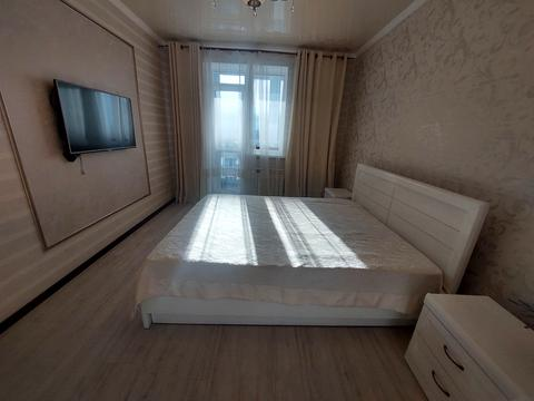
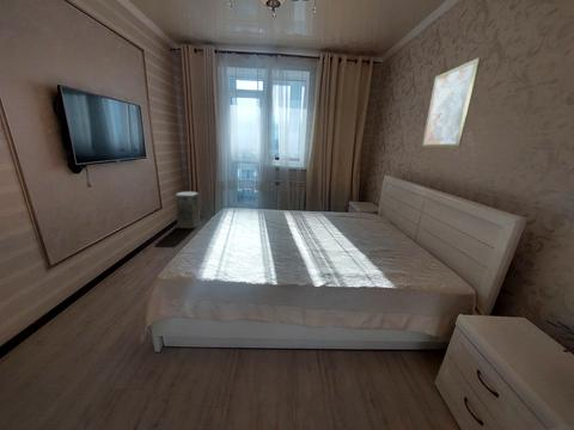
+ fan [175,191,201,229]
+ wall art [421,56,482,148]
